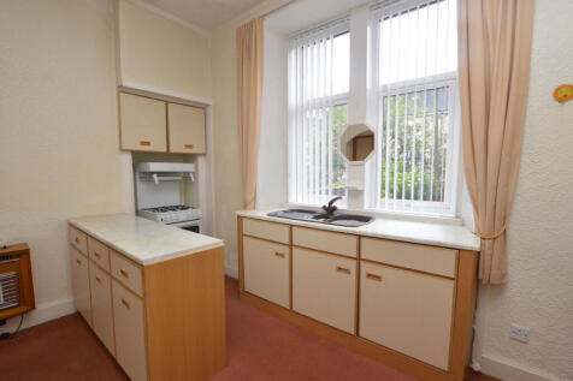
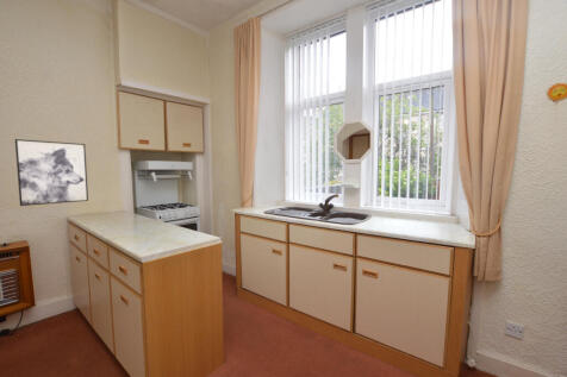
+ wall art [14,138,89,207]
